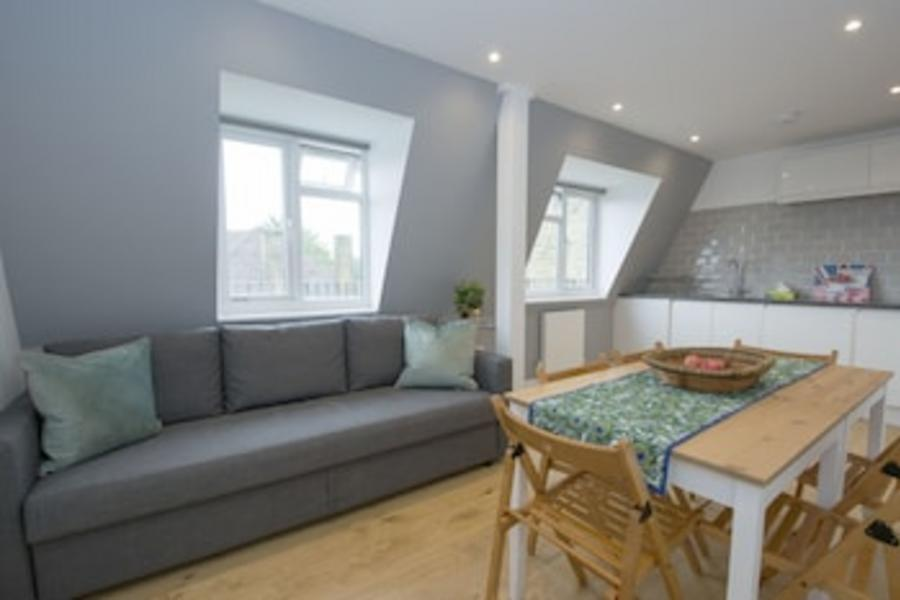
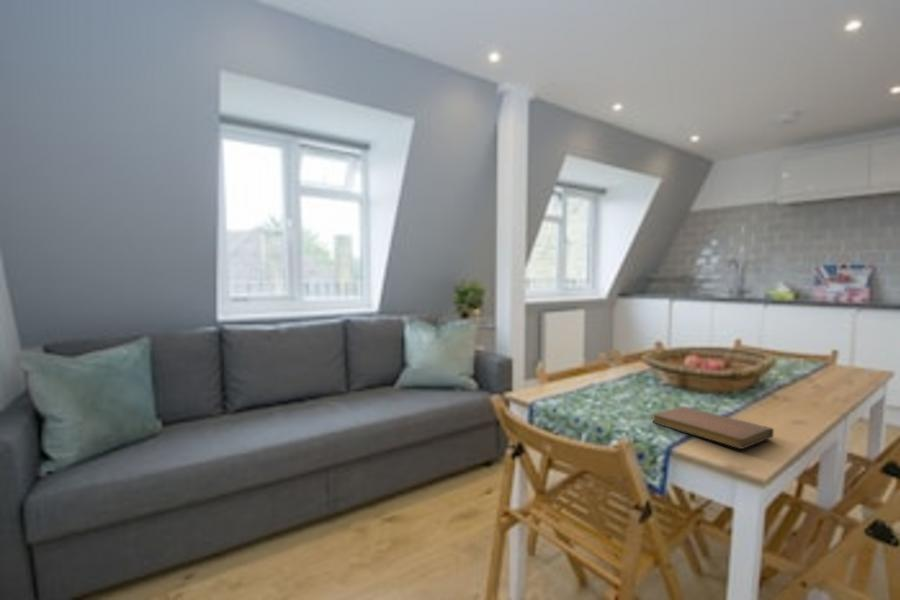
+ notebook [652,406,775,450]
